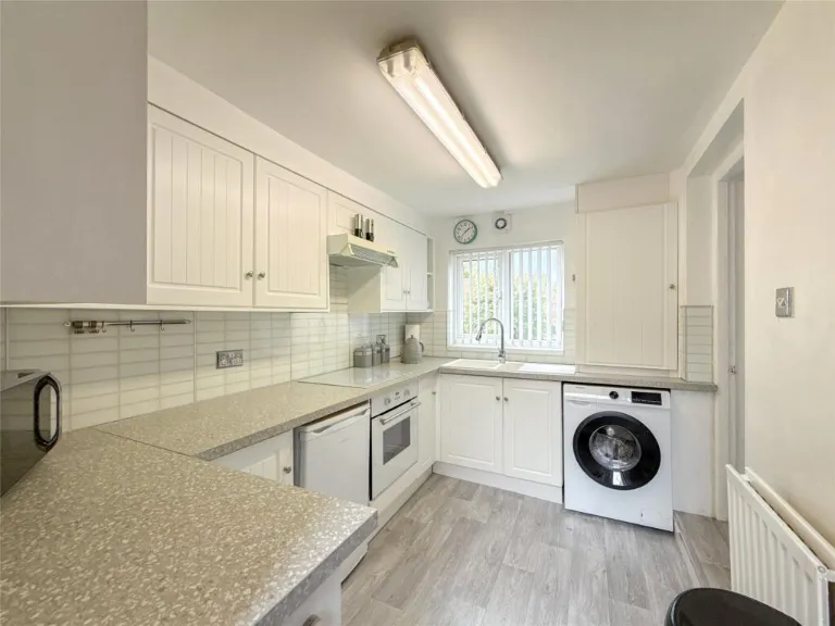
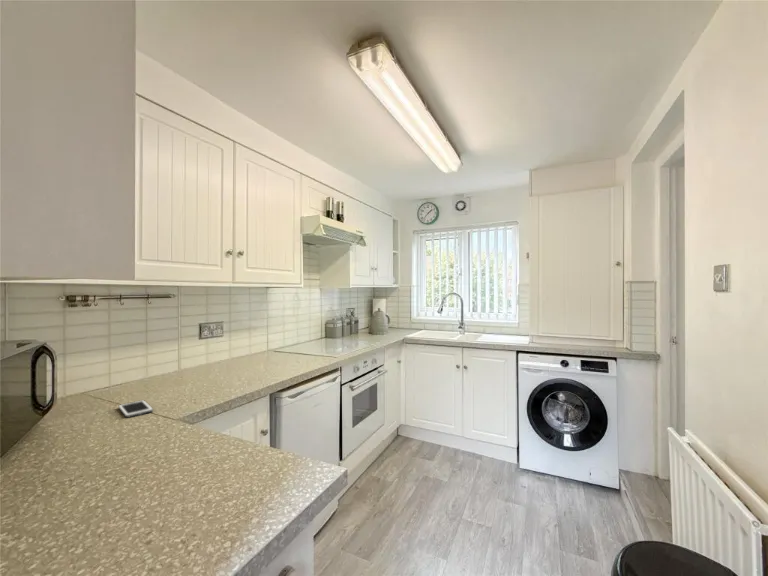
+ cell phone [117,399,154,419]
